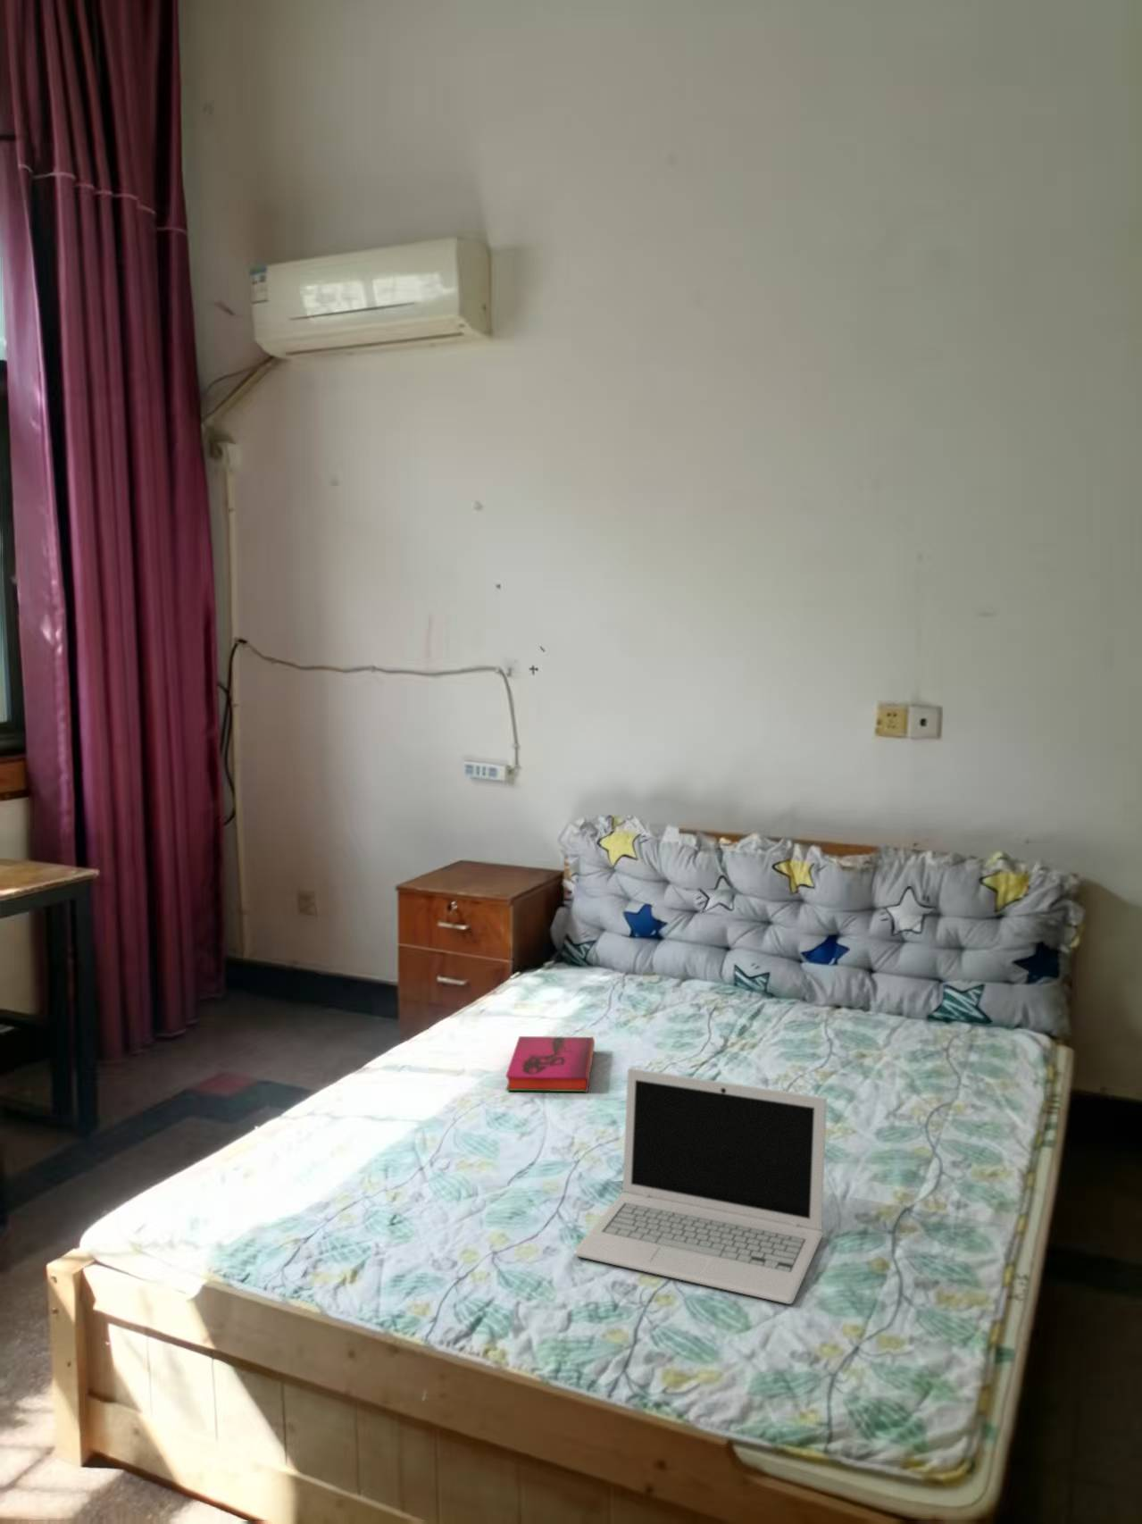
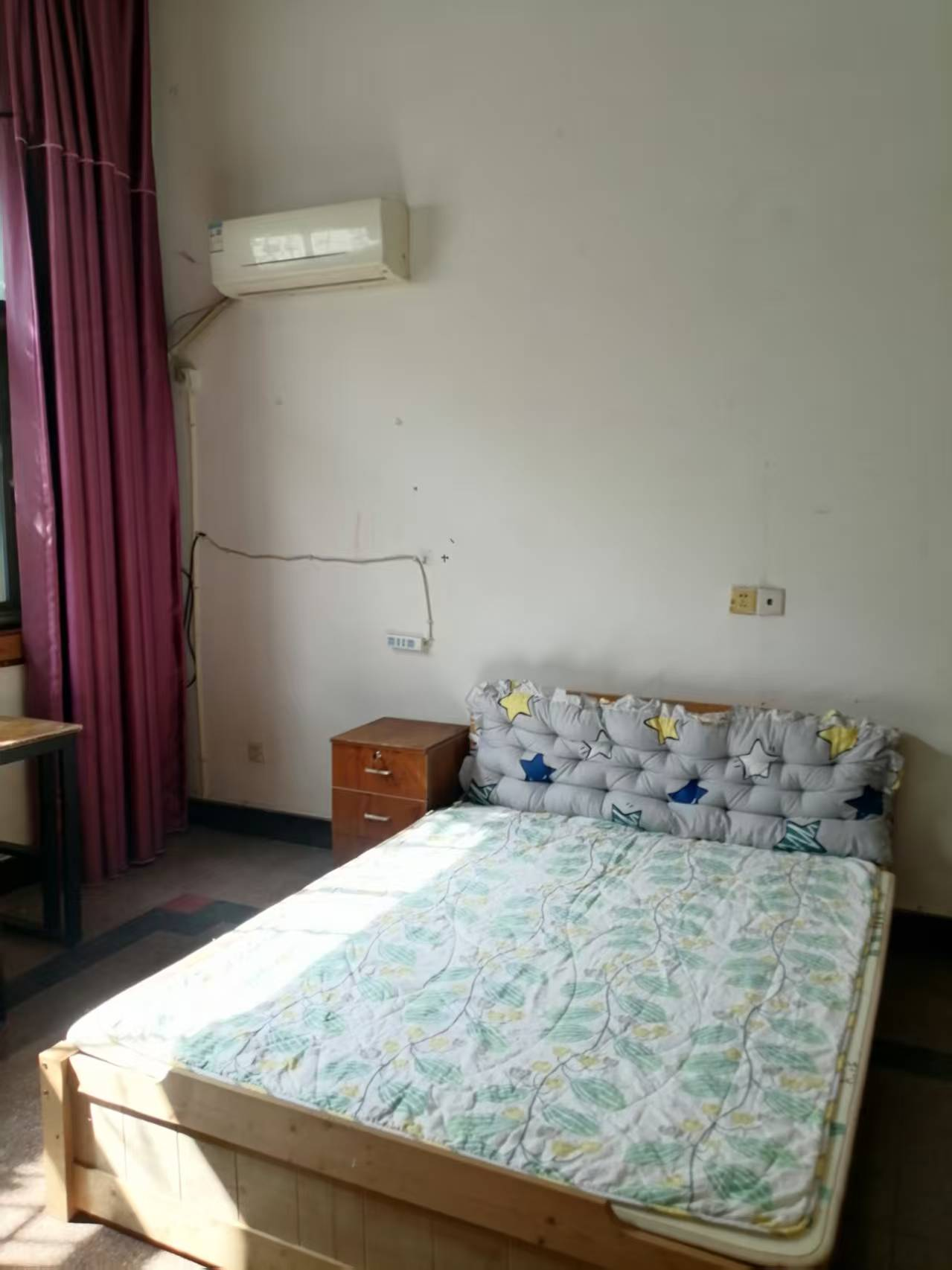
- laptop [572,1068,828,1306]
- hardback book [505,1036,595,1093]
